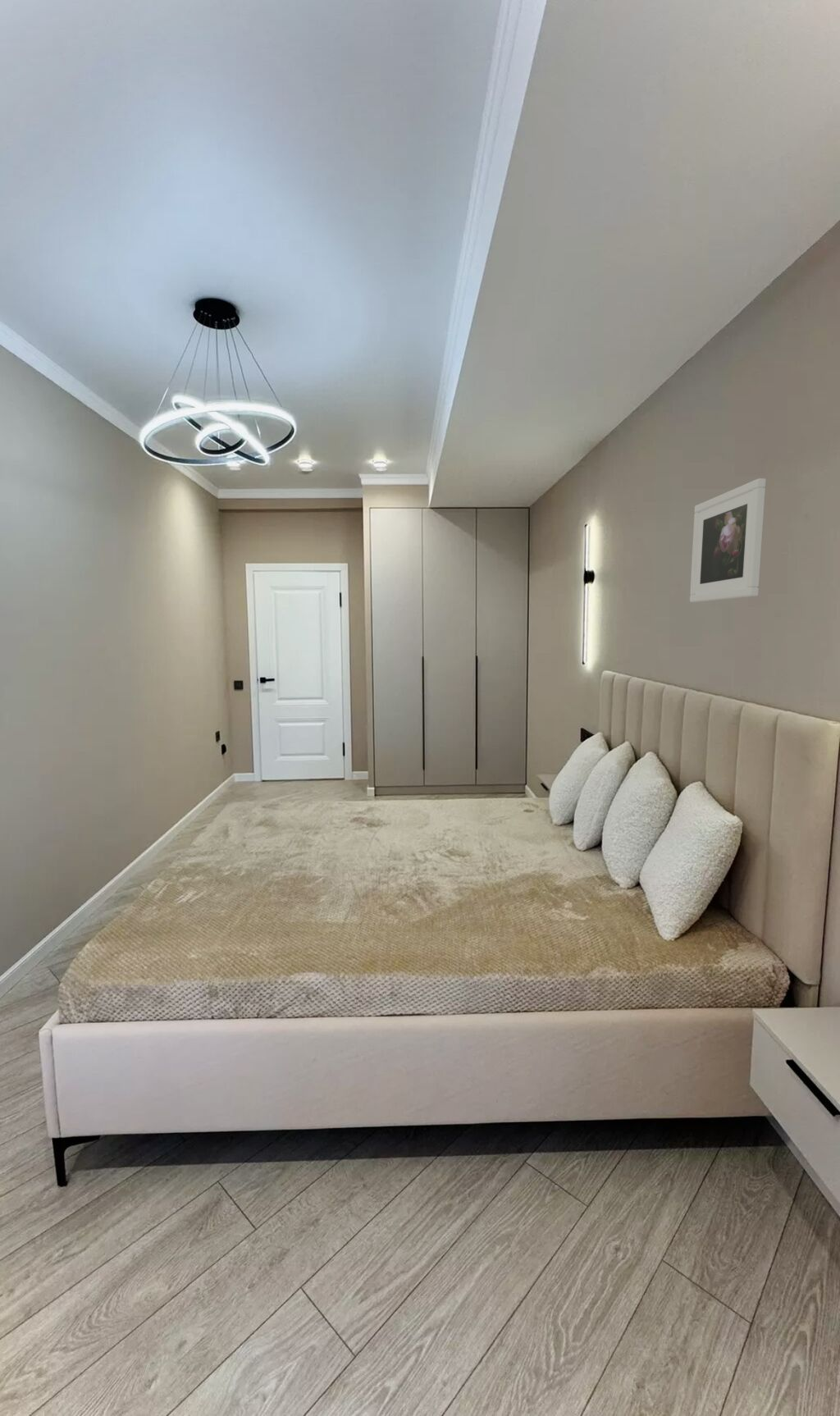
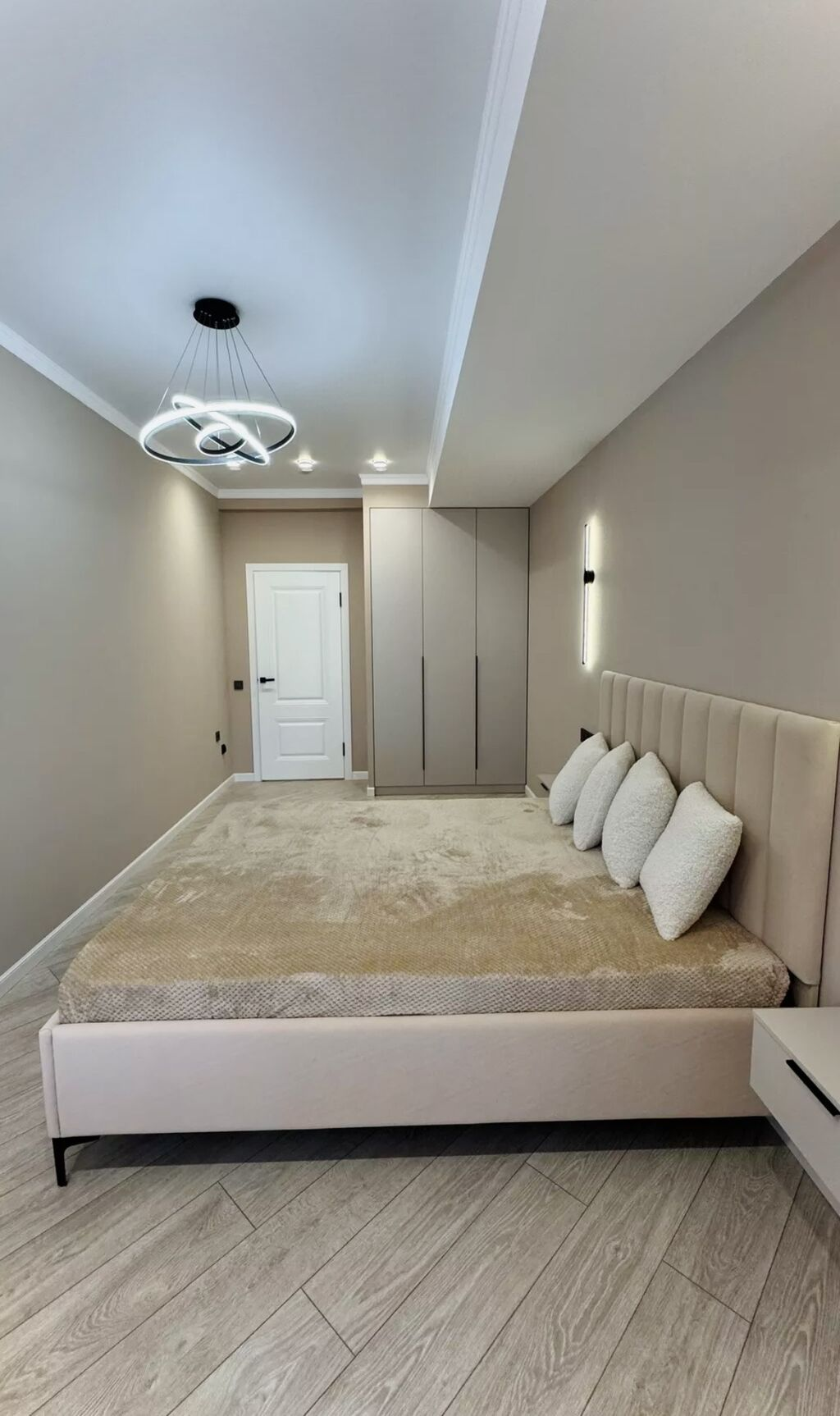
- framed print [689,477,767,603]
